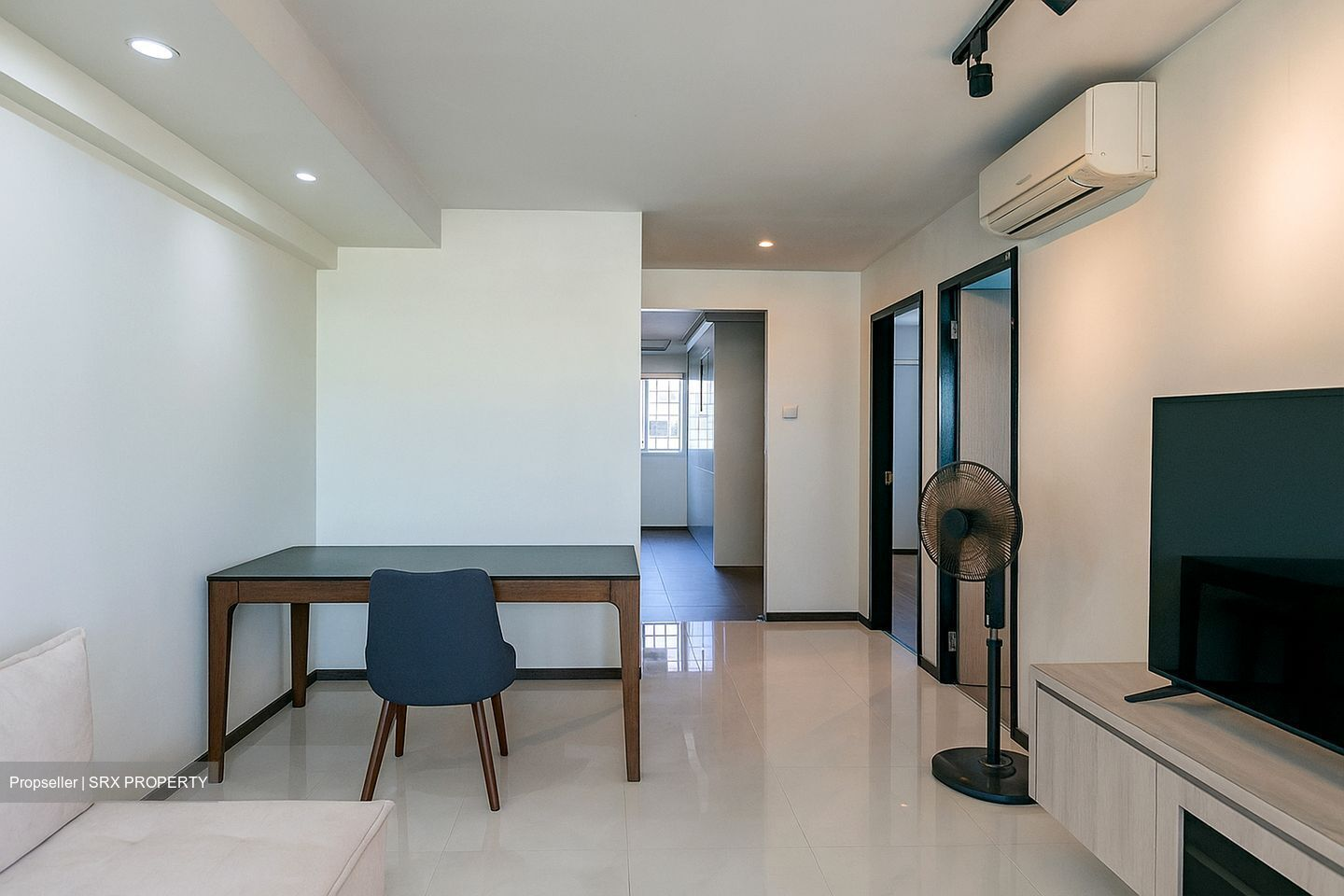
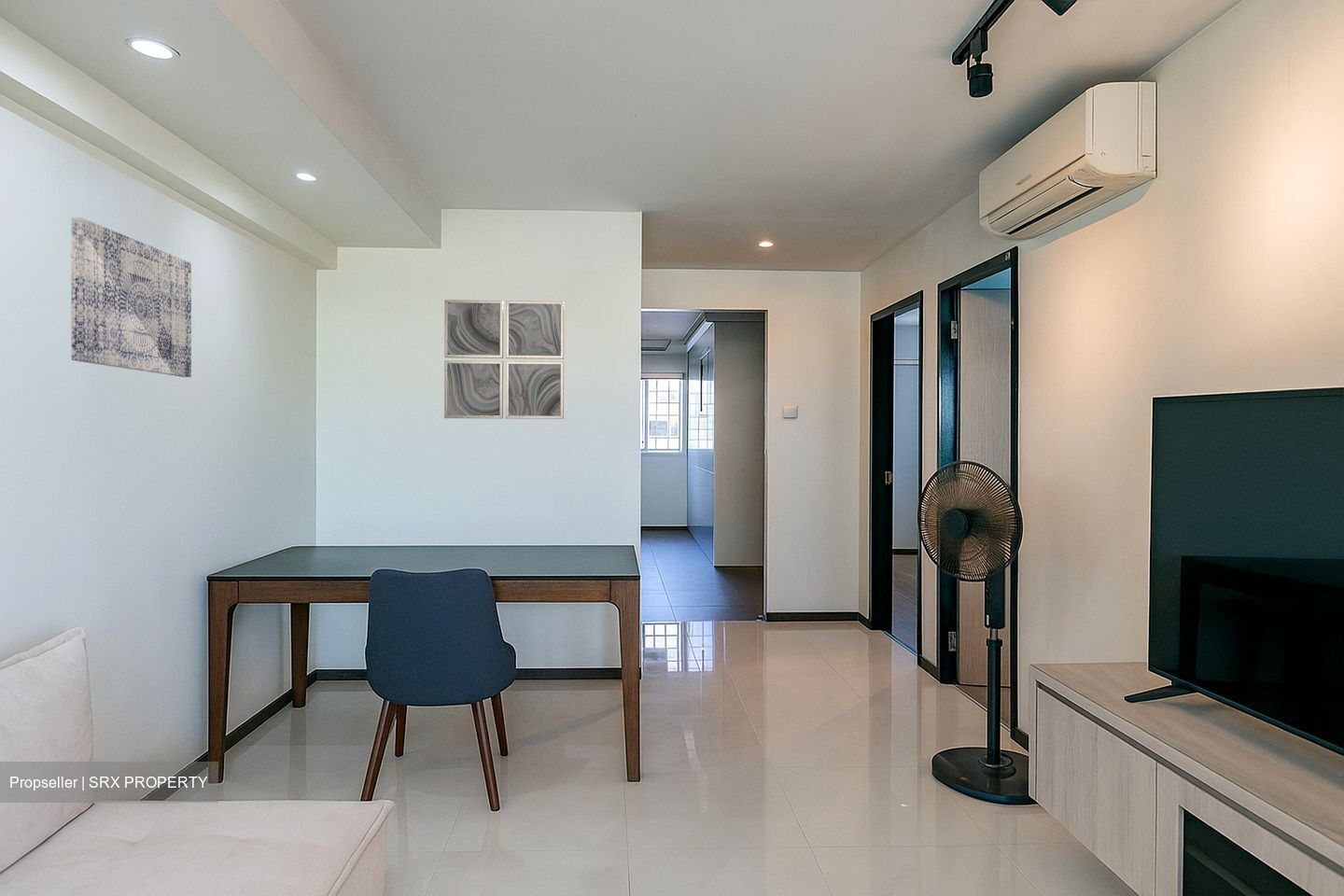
+ wall art [70,217,192,378]
+ wall art [443,299,565,420]
